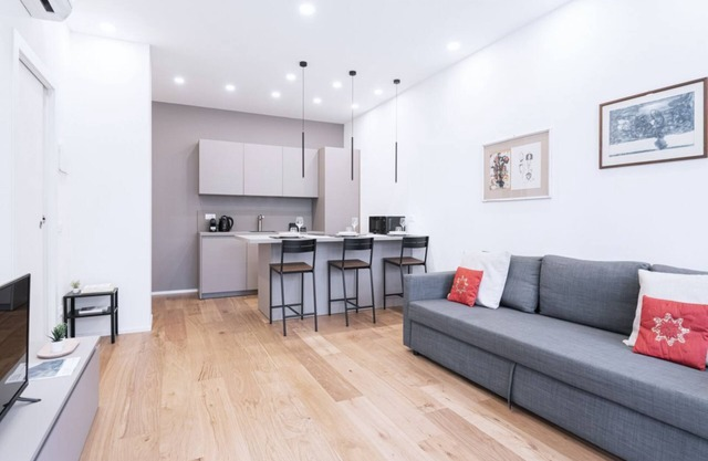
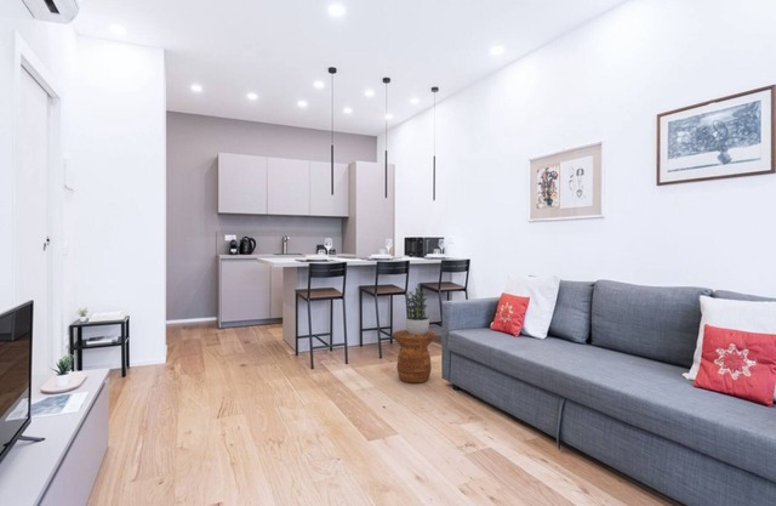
+ potted plant [401,288,430,335]
+ side table [392,329,436,385]
